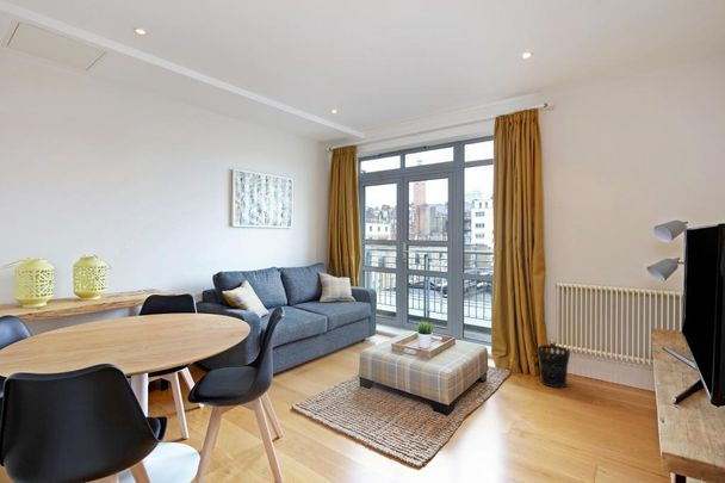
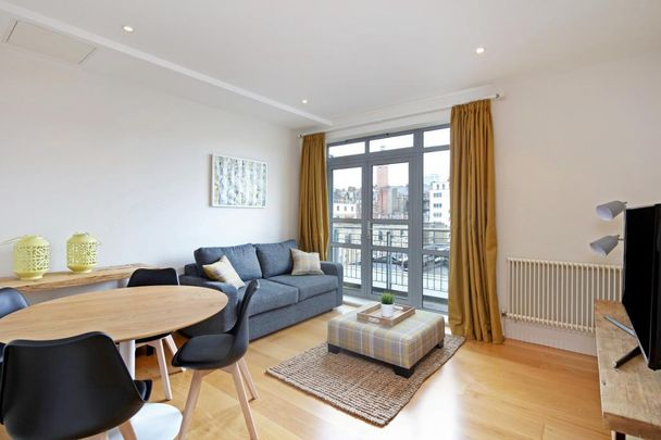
- wastebasket [537,343,571,389]
